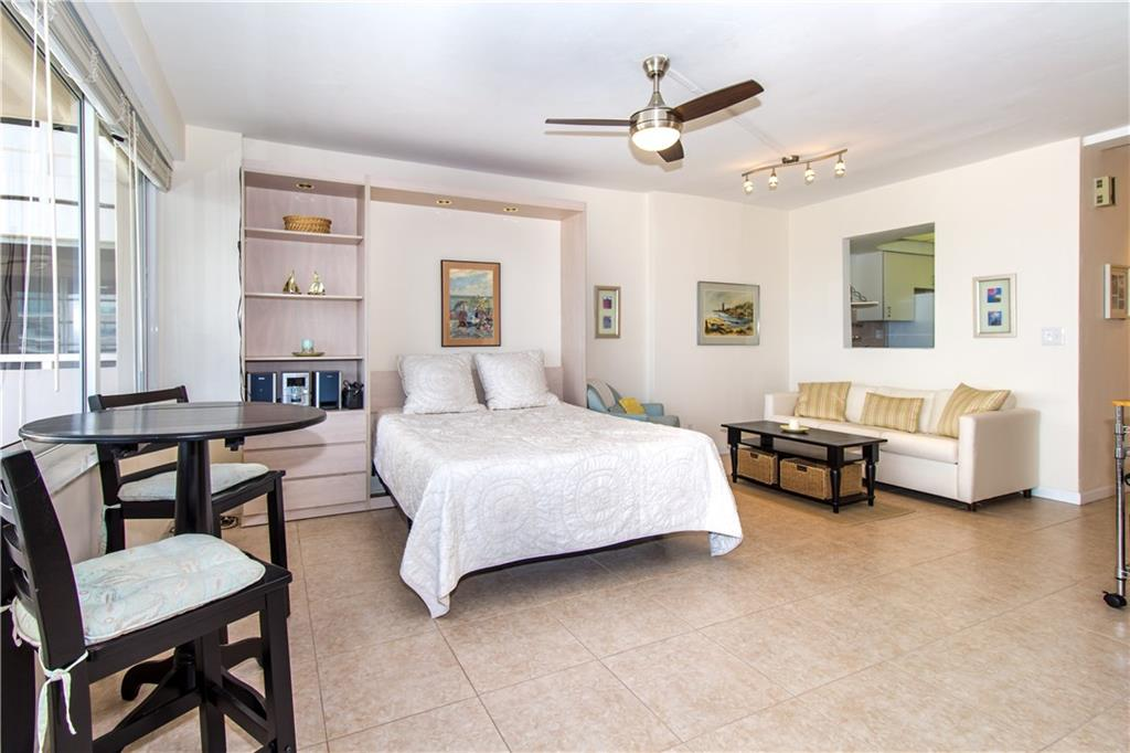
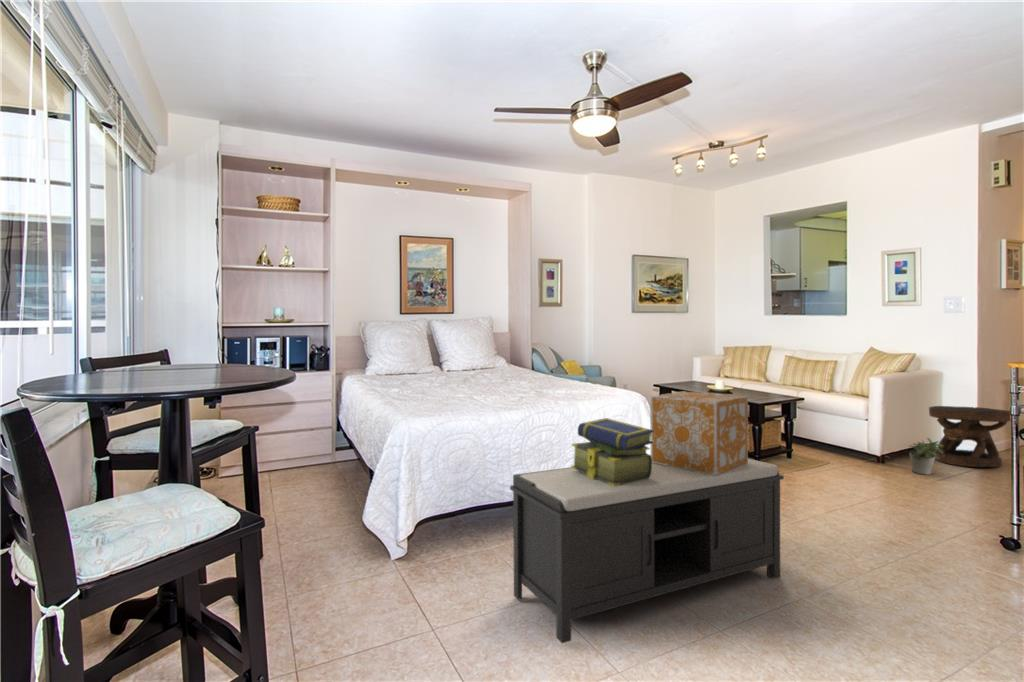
+ bench [509,458,785,644]
+ side table [928,405,1012,468]
+ potted plant [908,437,944,476]
+ decorative box [649,390,749,475]
+ stack of books [570,417,654,486]
